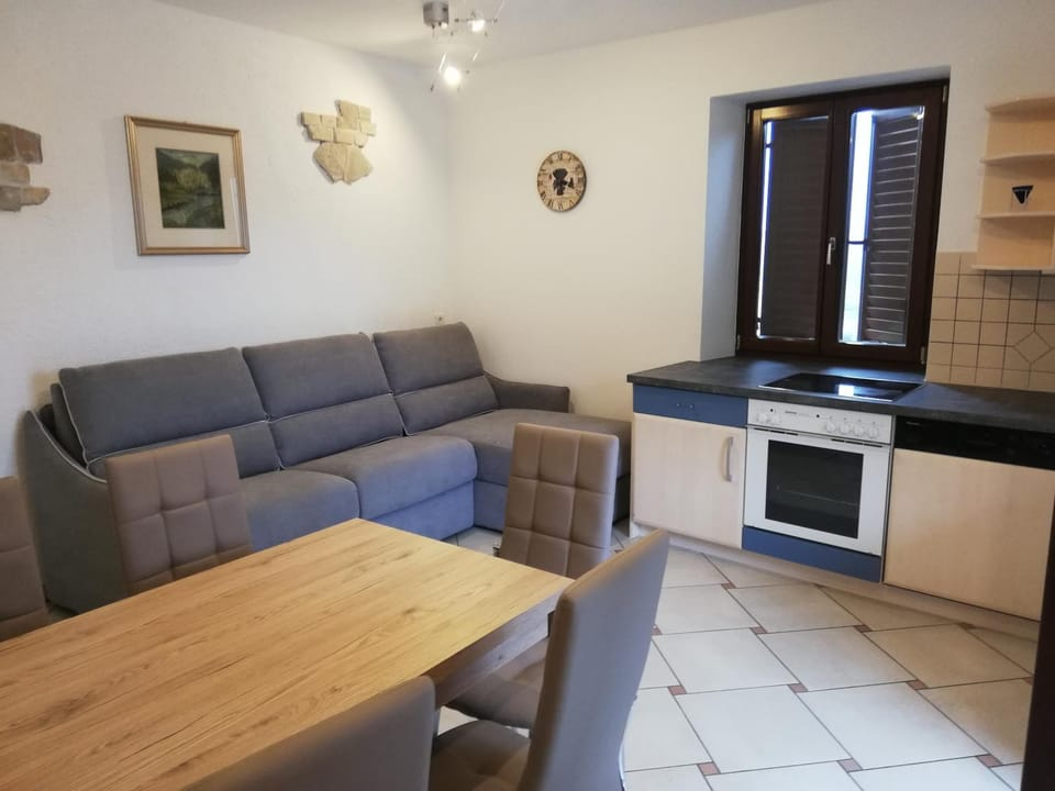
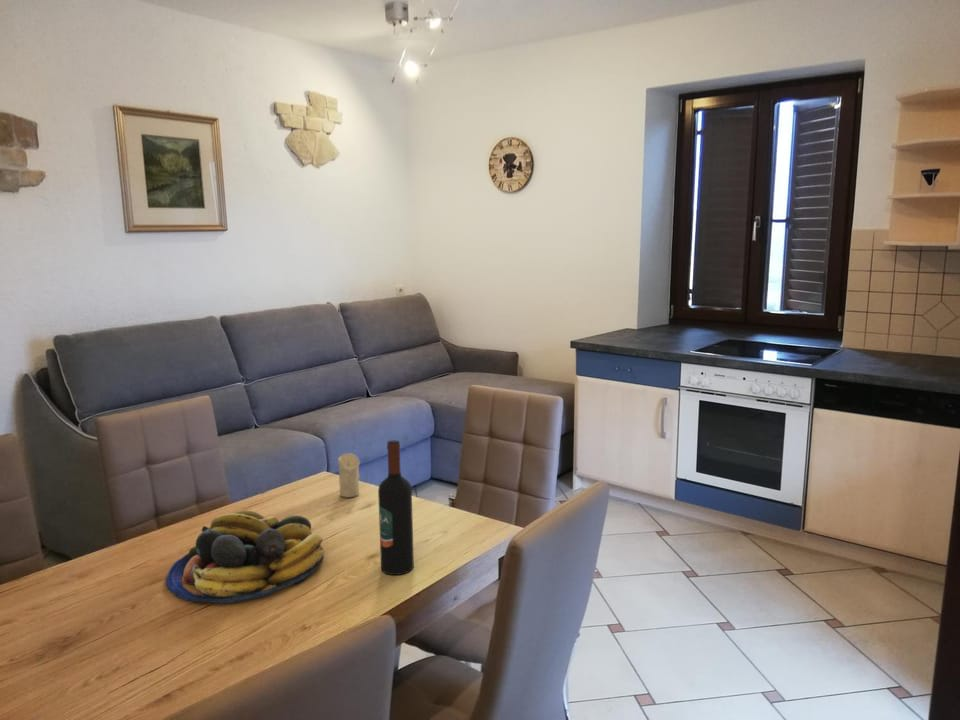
+ fruit bowl [165,510,325,604]
+ wine bottle [377,439,415,576]
+ candle [337,452,361,498]
